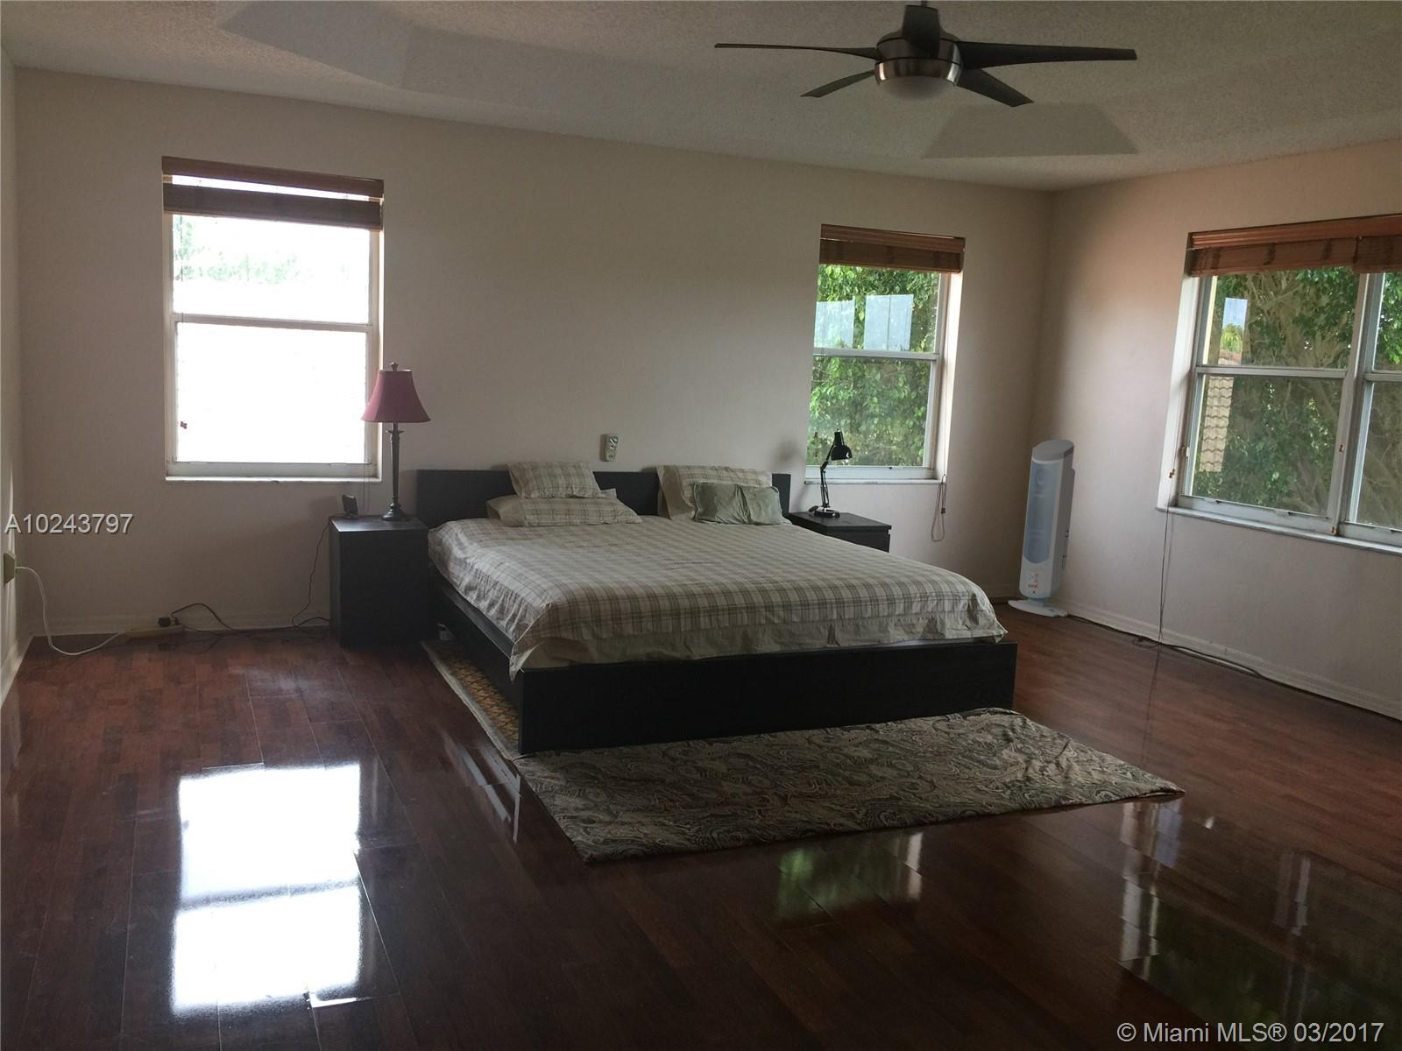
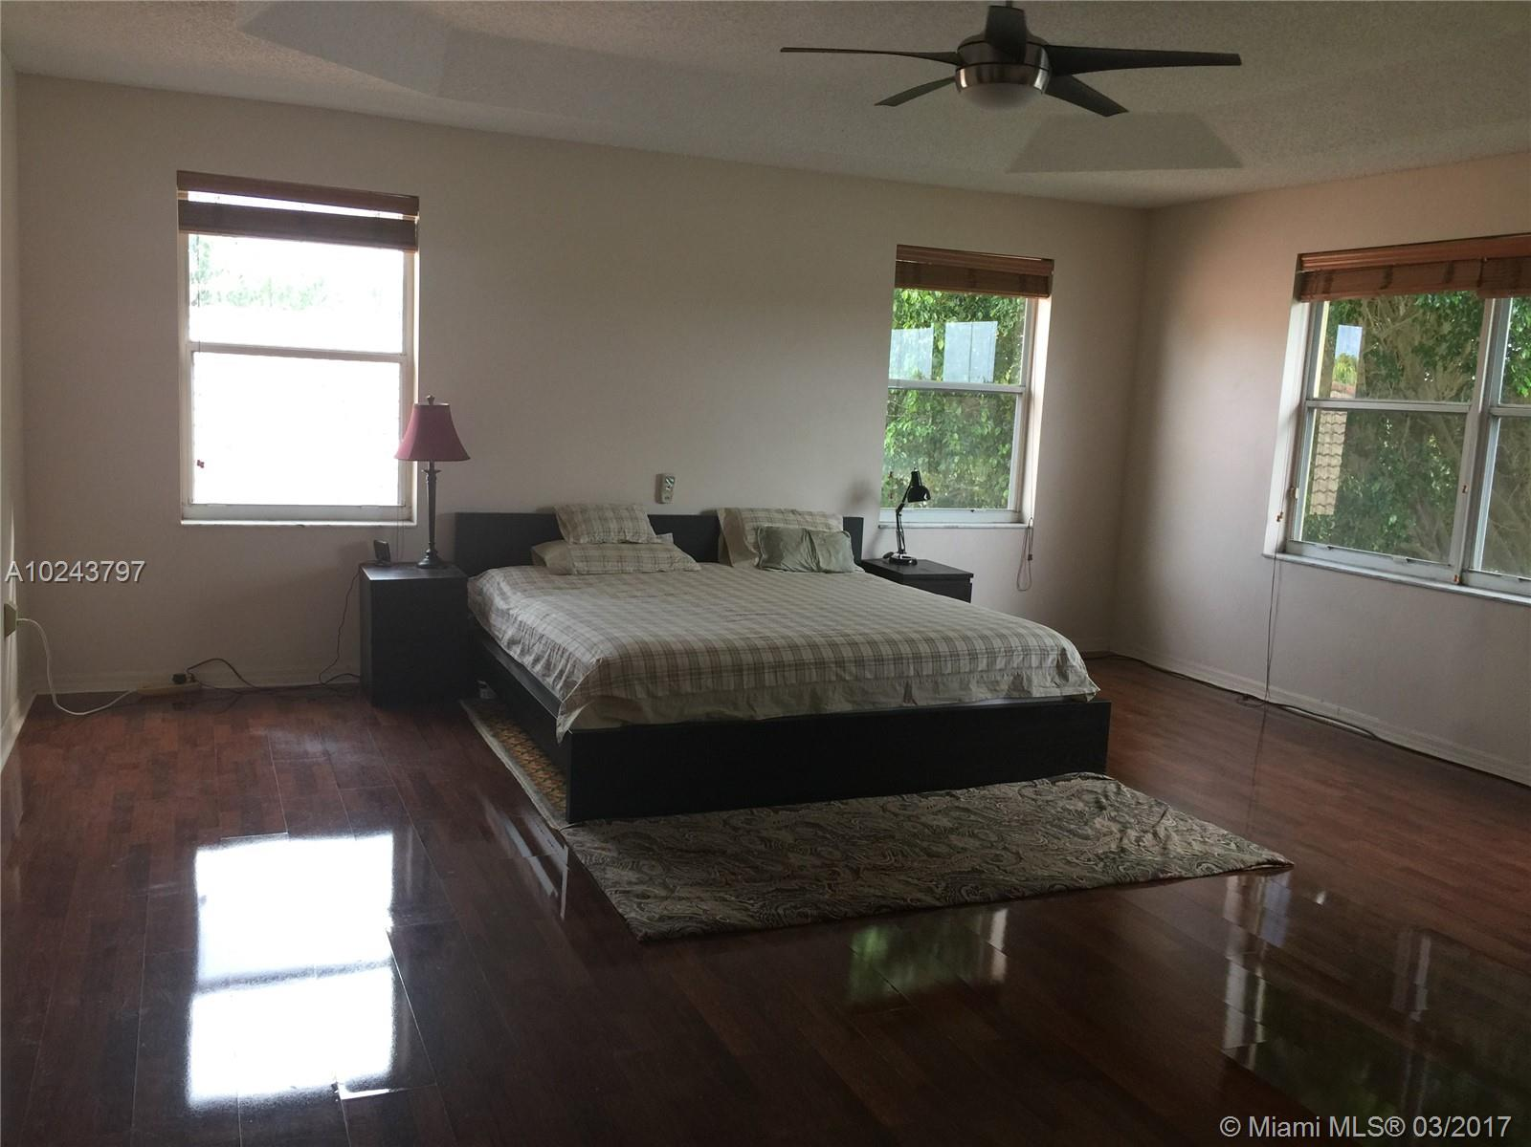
- air purifier [1008,438,1076,617]
